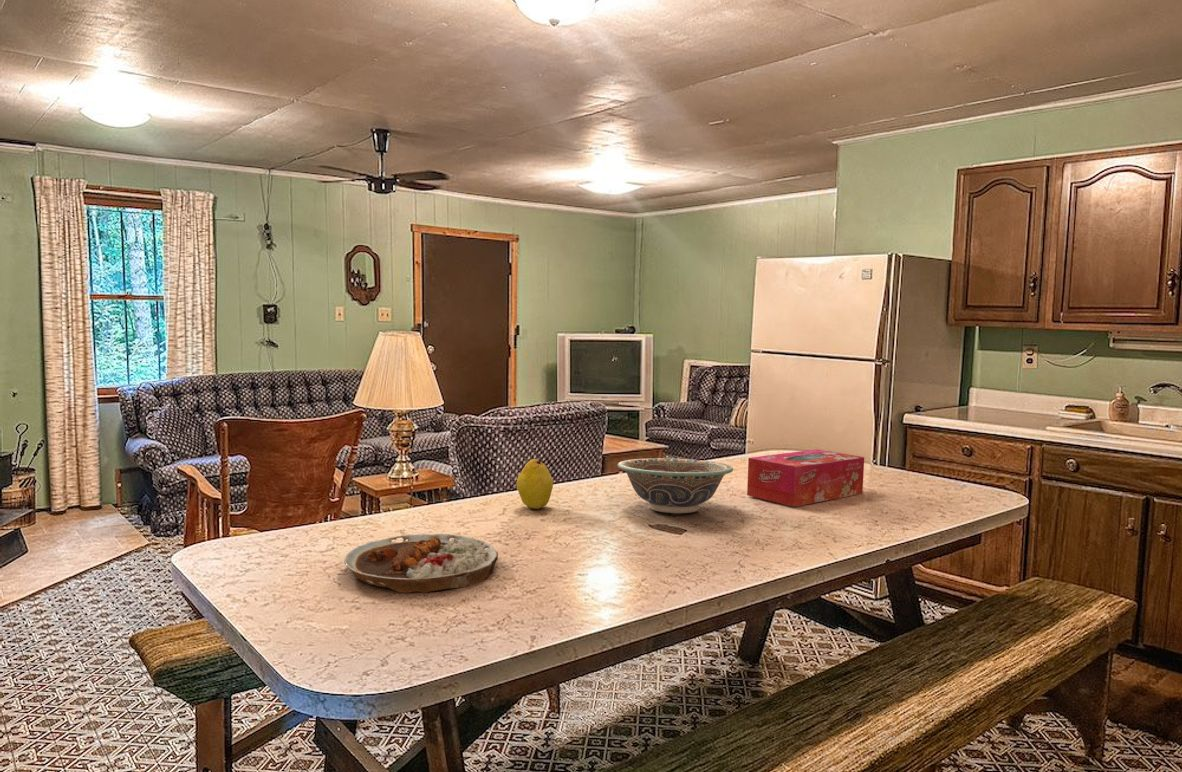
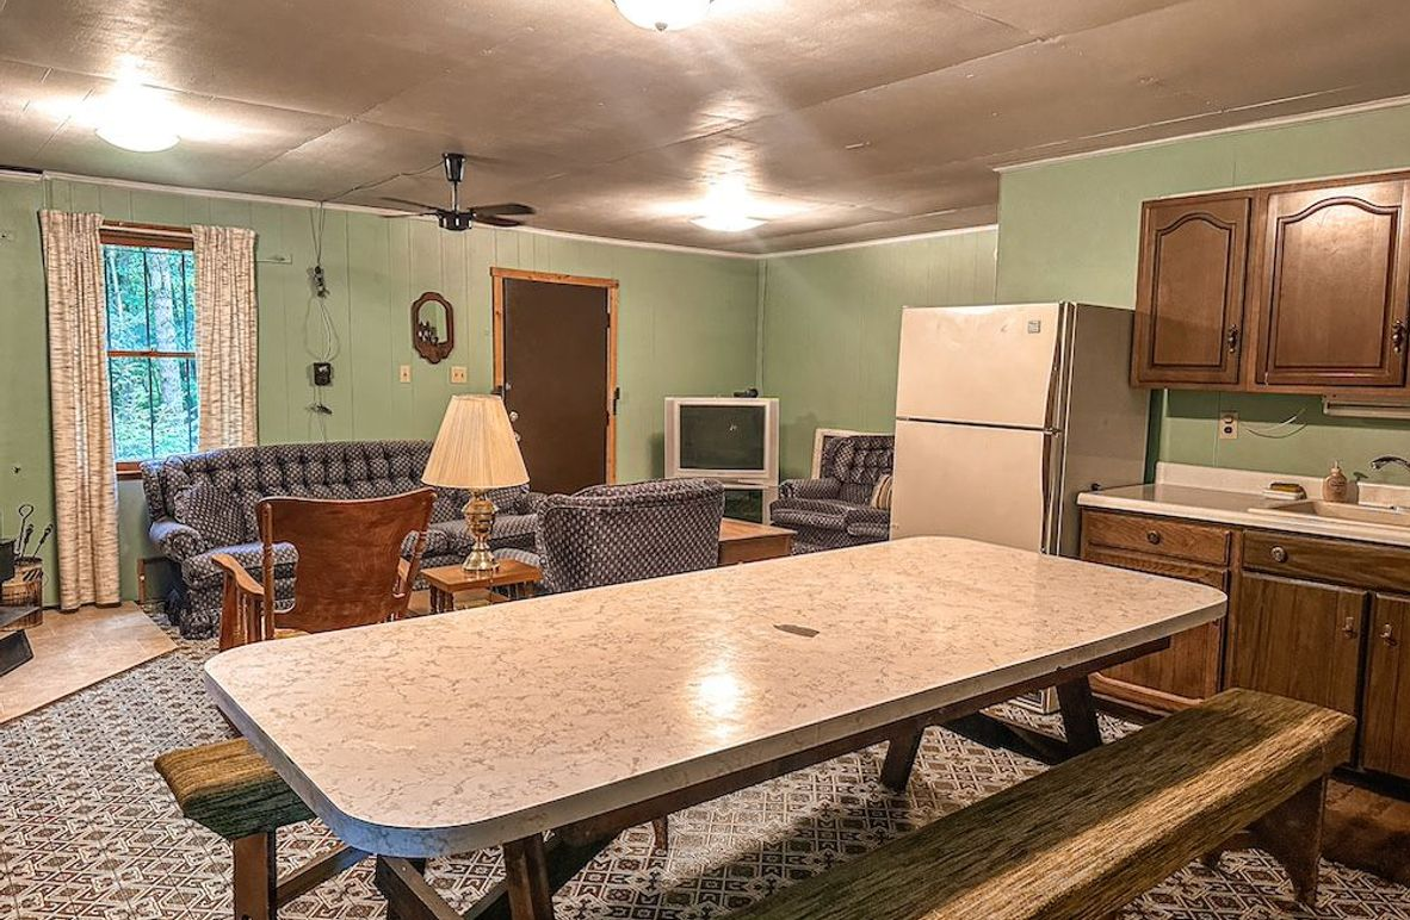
- plate [343,533,499,594]
- decorative bowl [617,457,734,514]
- fruit [515,458,554,510]
- tissue box [746,448,865,507]
